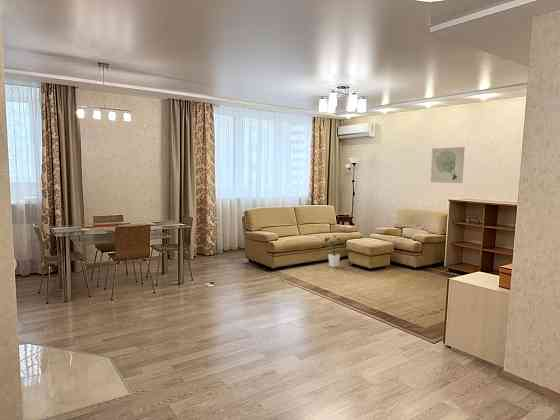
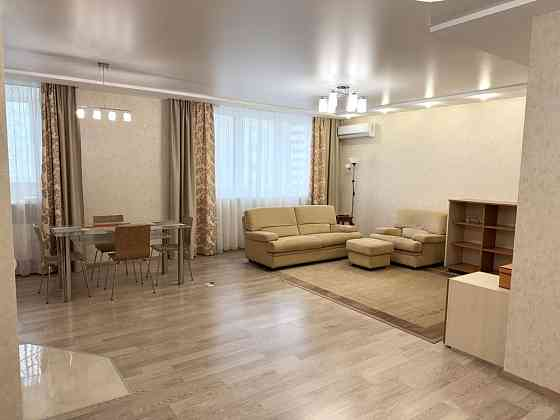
- house plant [322,234,348,268]
- wall art [430,146,466,184]
